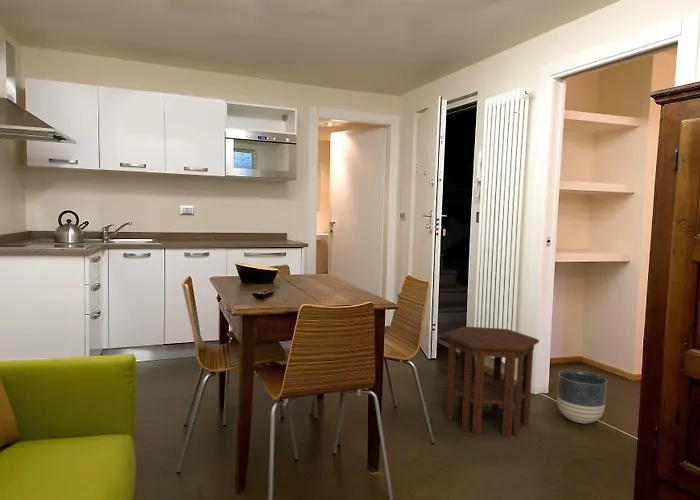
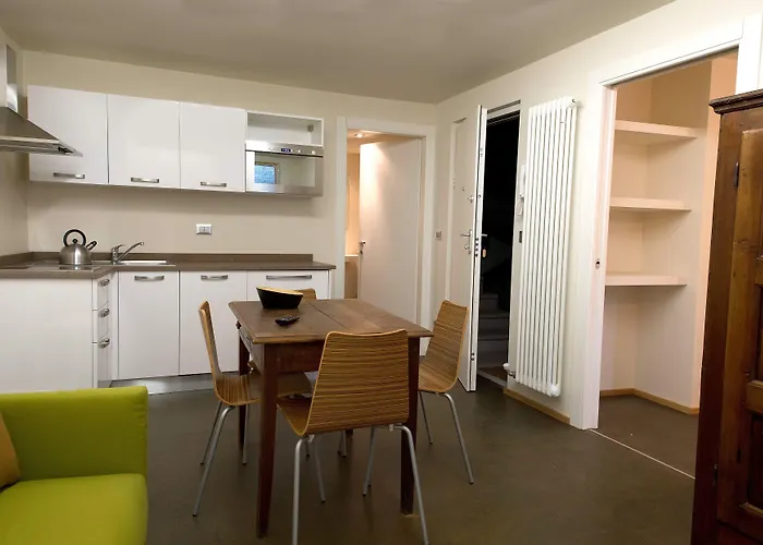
- side table [443,325,540,437]
- planter [556,369,608,424]
